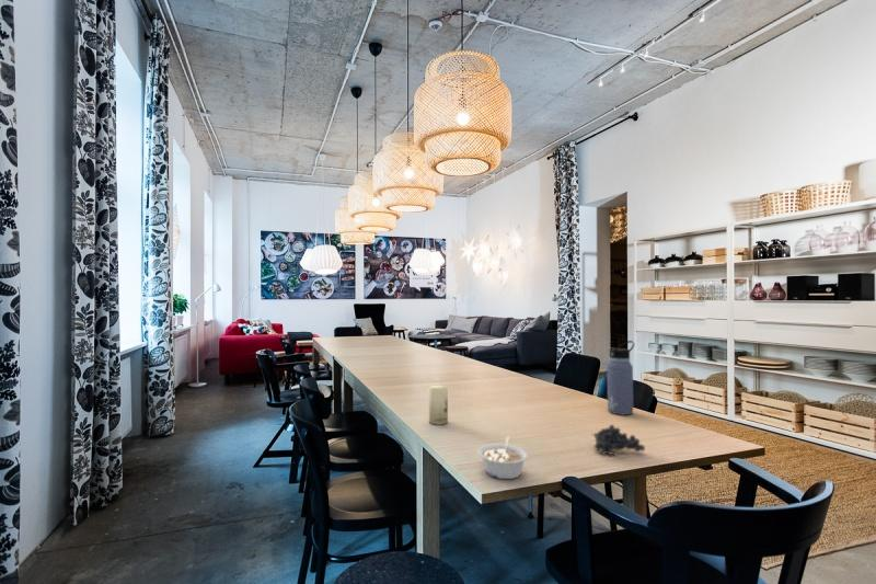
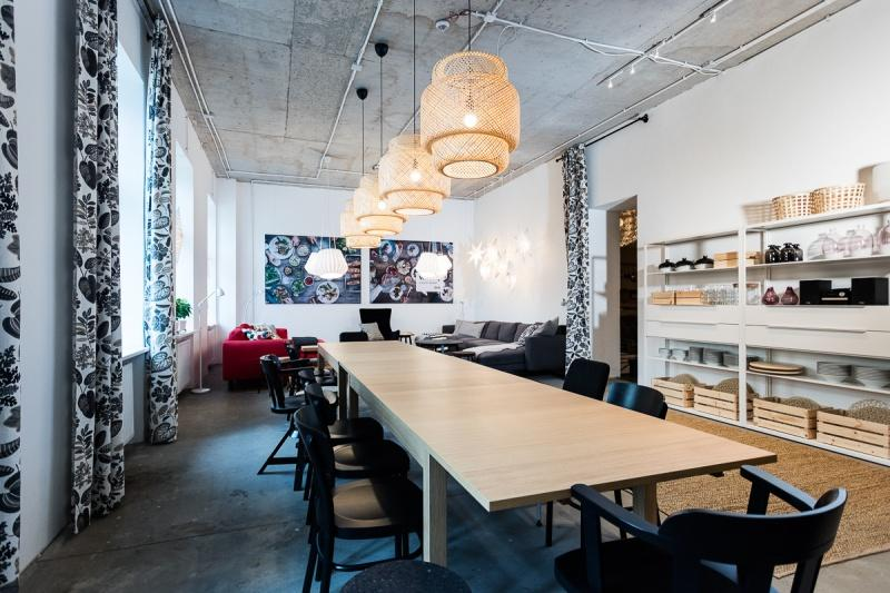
- legume [476,436,530,480]
- water bottle [606,340,635,416]
- candle [428,385,449,426]
- fruit [590,424,646,456]
